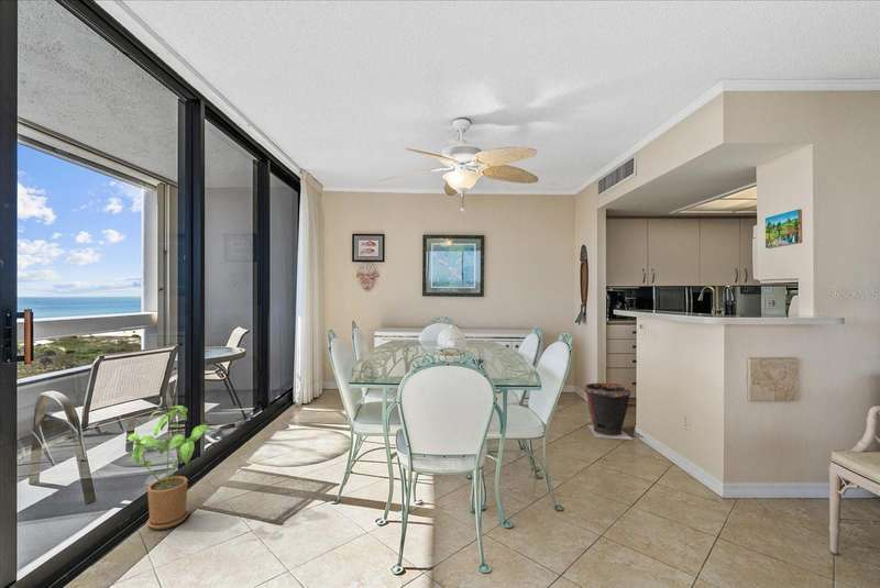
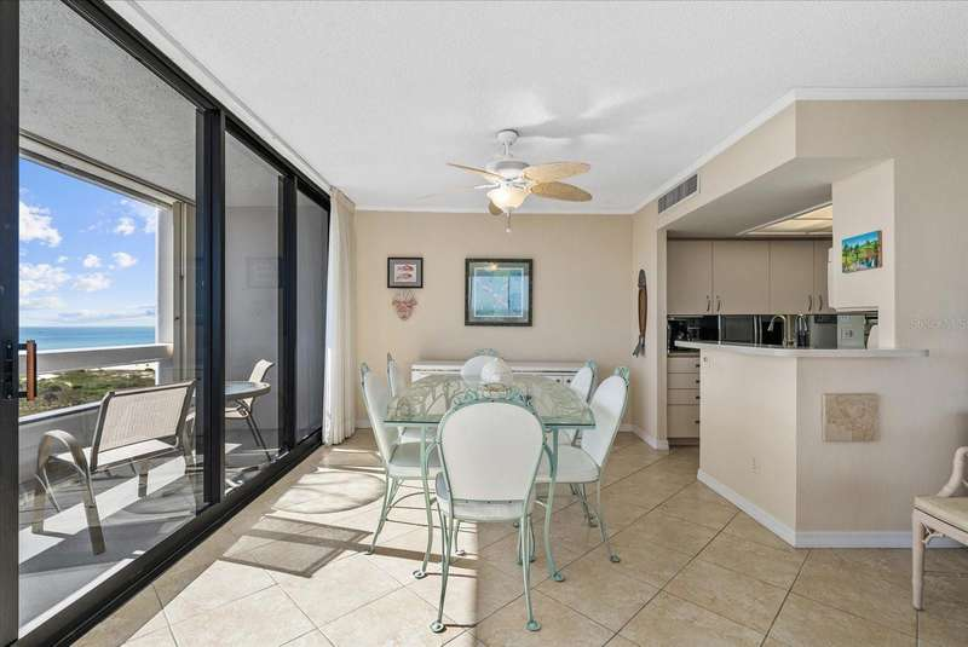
- waste bin [583,382,634,441]
- house plant [127,404,215,531]
